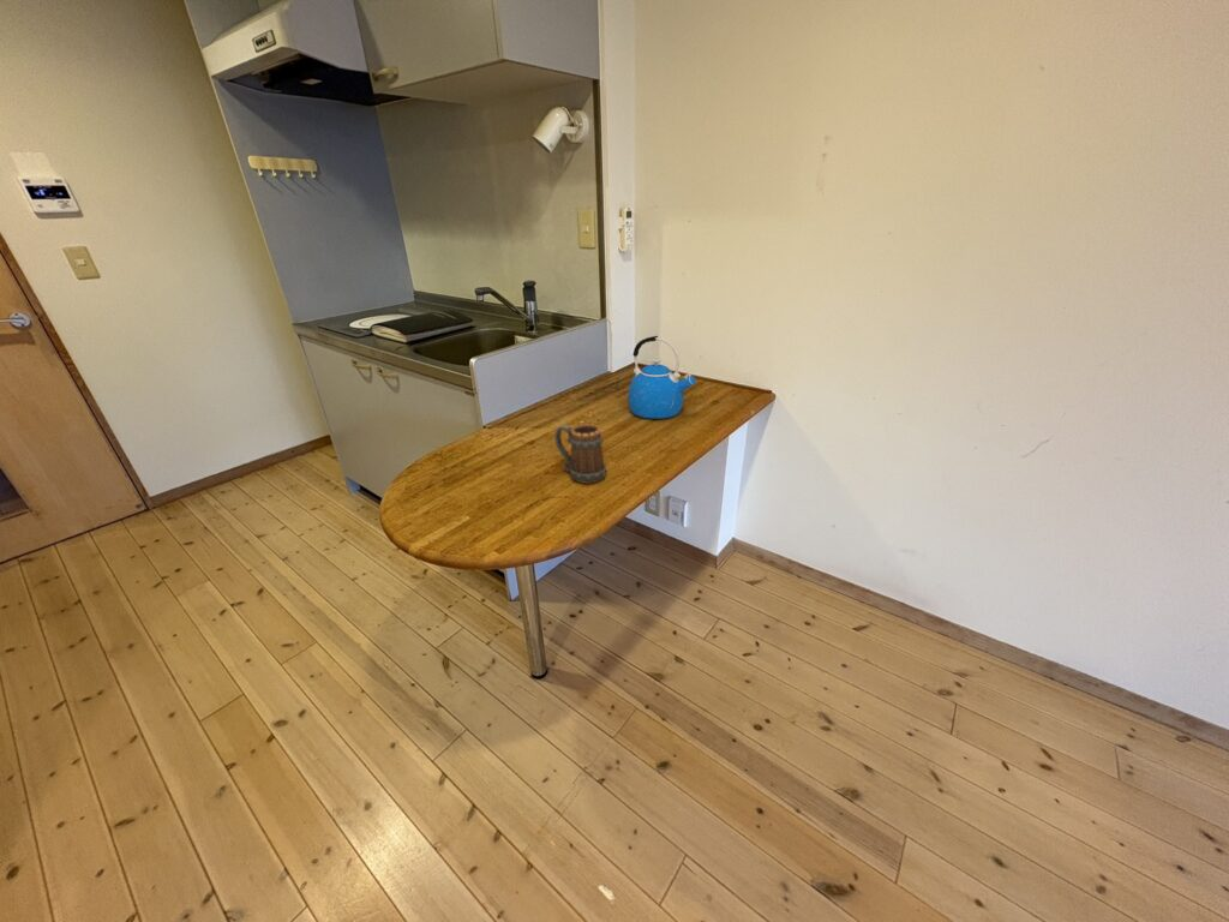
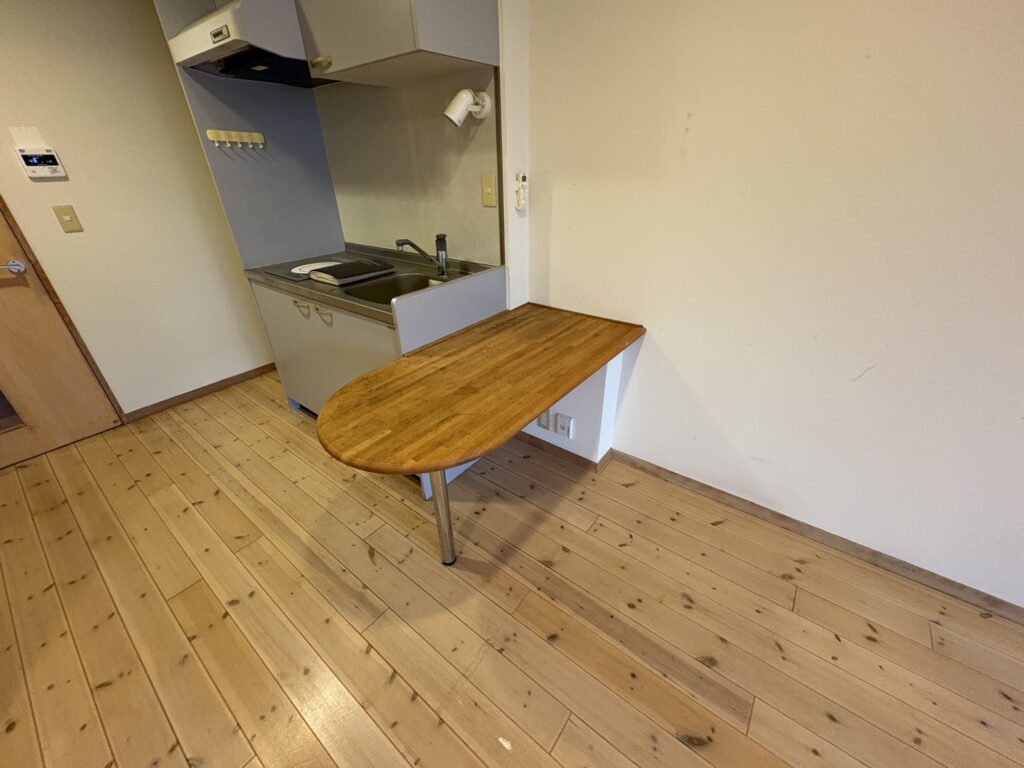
- kettle [628,335,697,420]
- mug [553,423,607,485]
